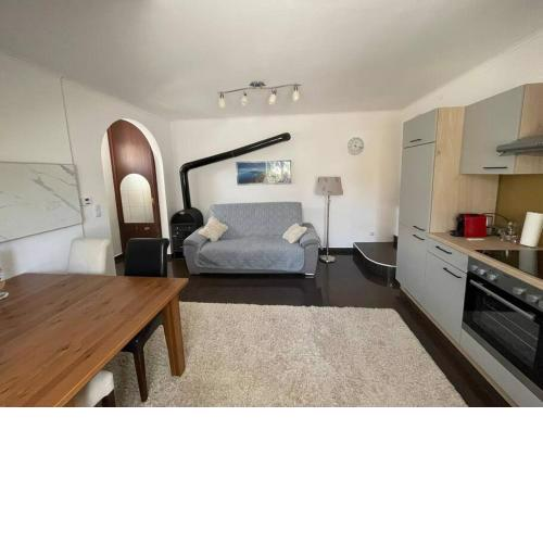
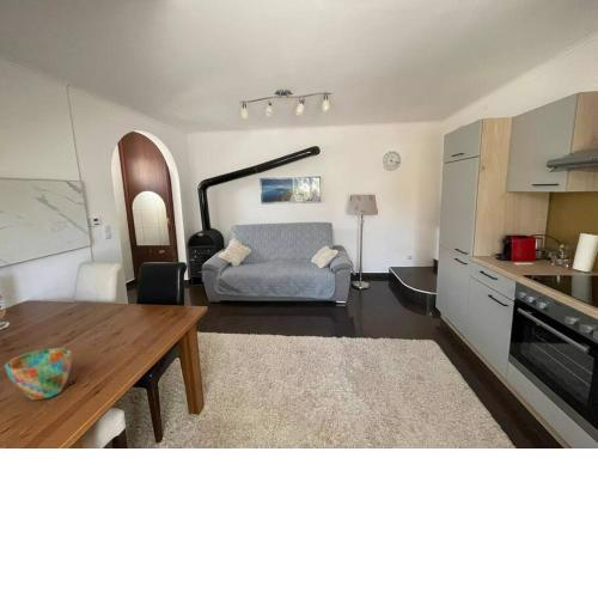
+ cup [4,347,72,401]
